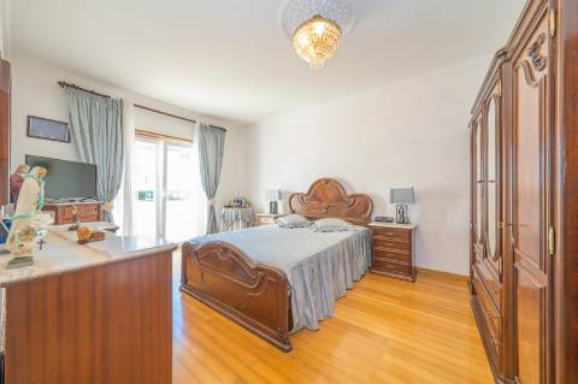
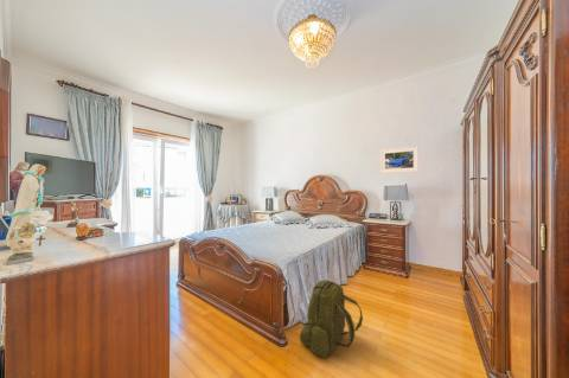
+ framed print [379,145,420,174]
+ backpack [299,278,364,359]
